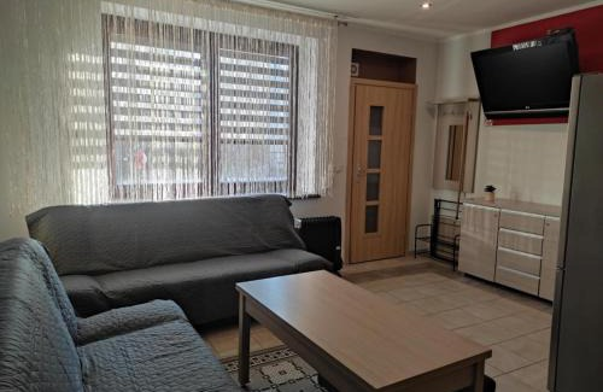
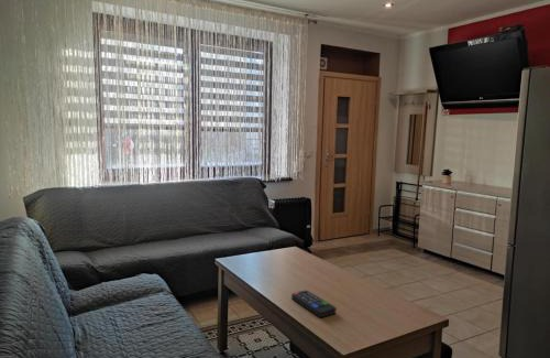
+ remote control [290,290,338,318]
